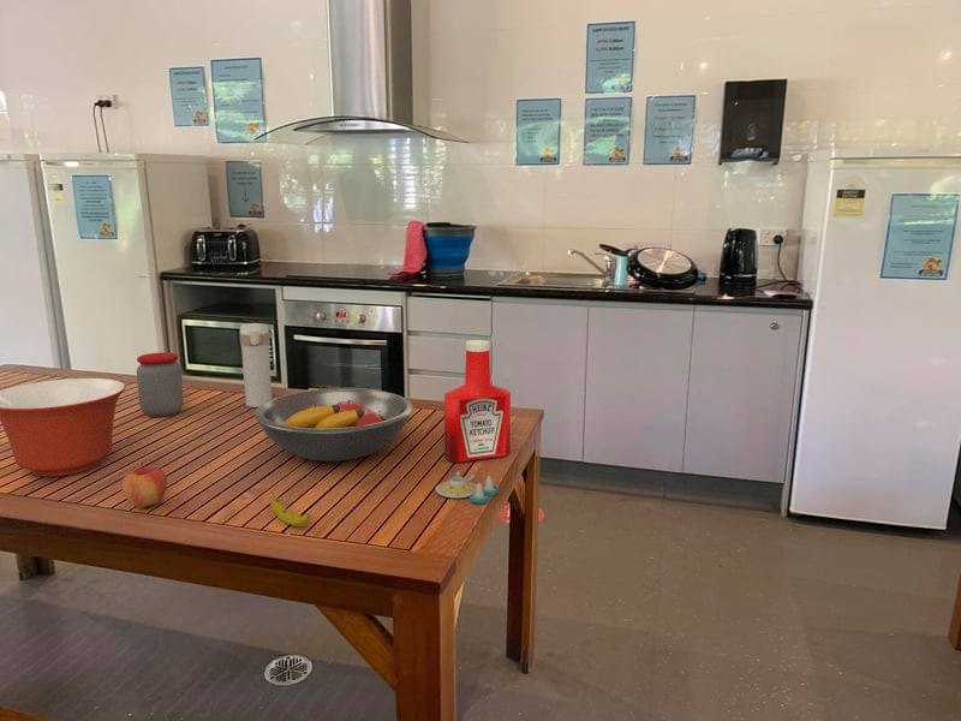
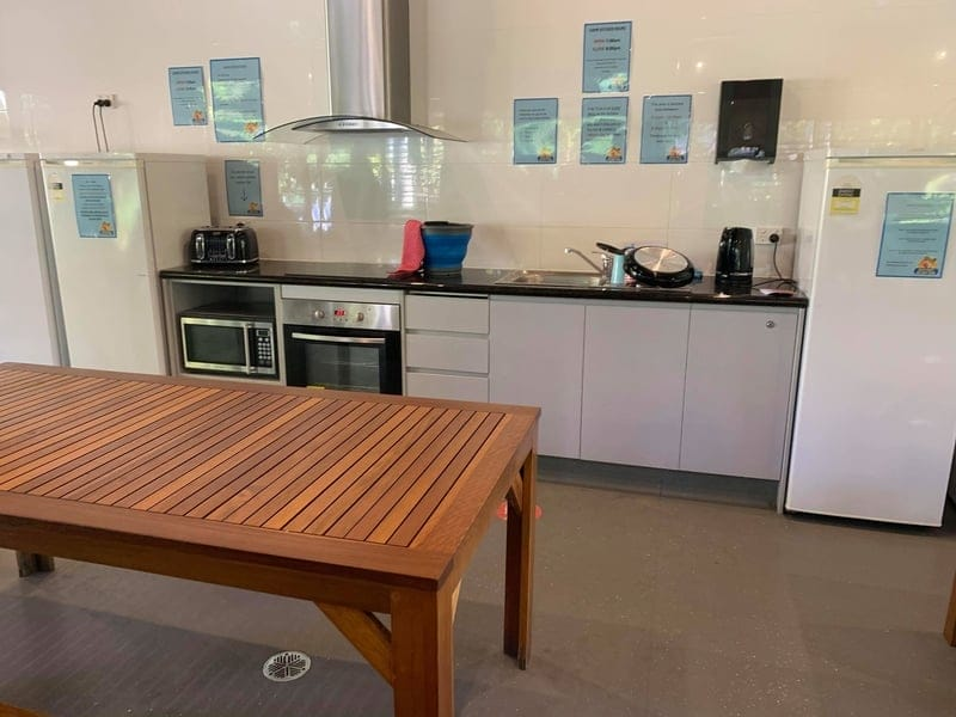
- salt and pepper shaker set [435,469,500,505]
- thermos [239,322,273,409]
- fruit bowl [253,387,414,463]
- apple [121,460,168,510]
- jar [136,351,185,418]
- soap bottle [443,339,512,464]
- mixing bowl [0,377,126,477]
- fruit [269,490,311,528]
